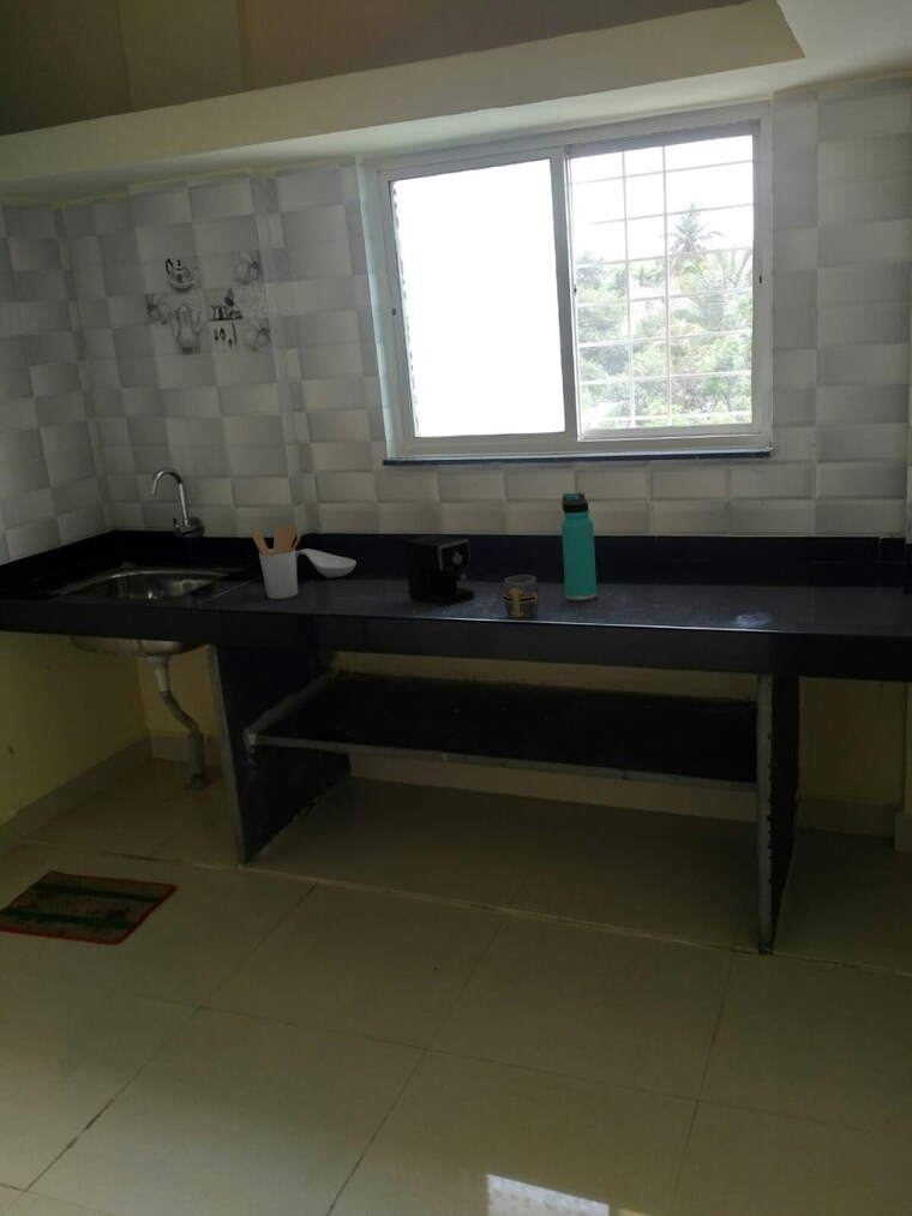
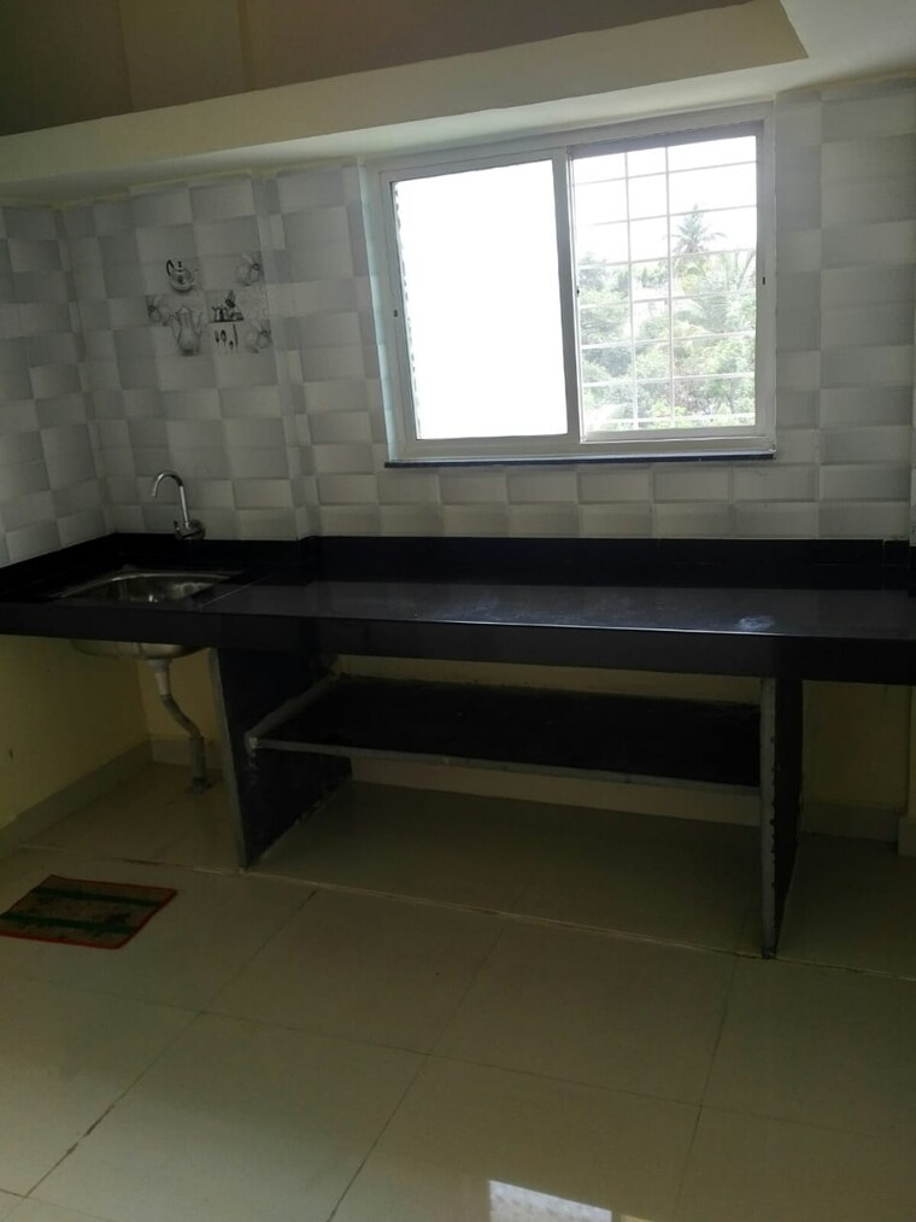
- thermos bottle [560,492,598,601]
- spoon rest [295,547,358,579]
- mug [503,574,540,619]
- coffee maker [403,533,486,607]
- utensil holder [251,526,302,600]
